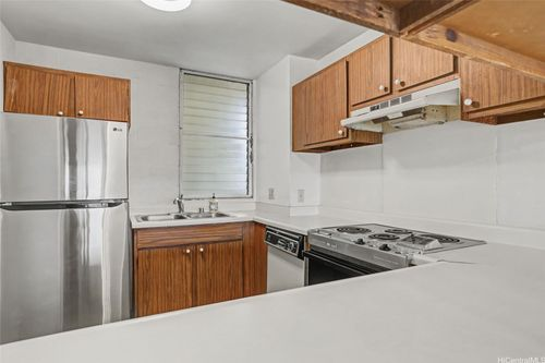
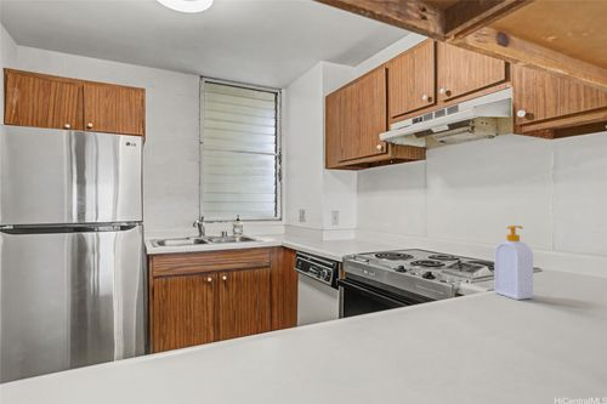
+ soap bottle [493,224,534,301]
